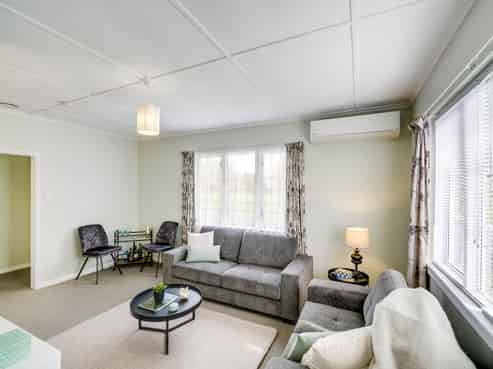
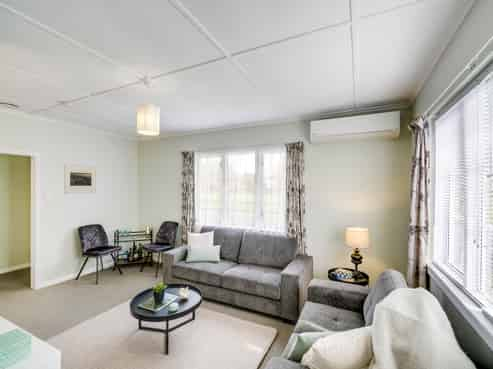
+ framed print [63,163,97,195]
